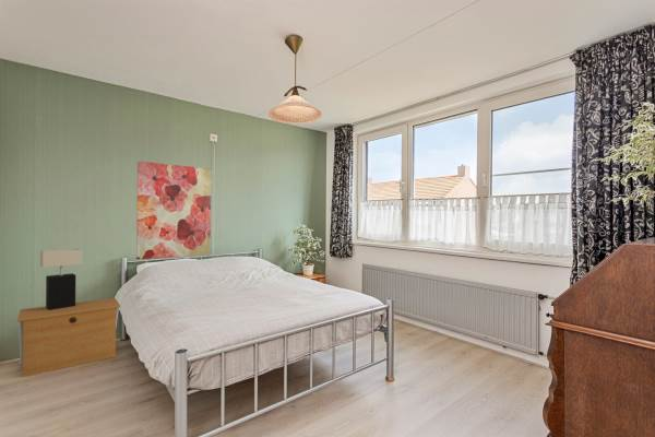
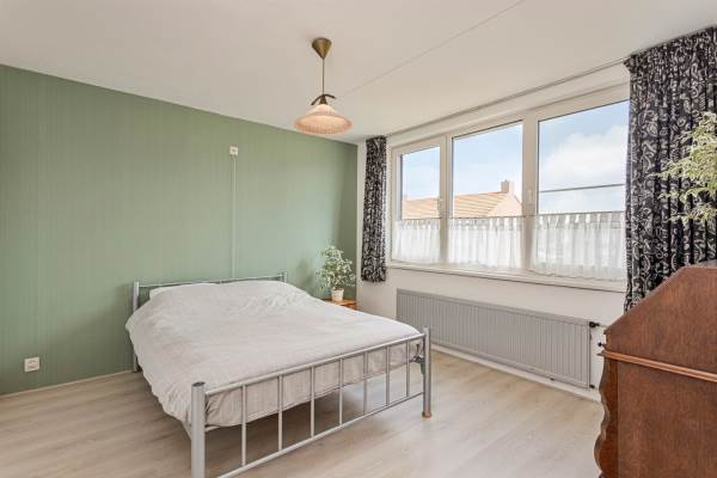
- wall art [135,161,213,260]
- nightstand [16,297,121,378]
- table lamp [39,248,83,310]
